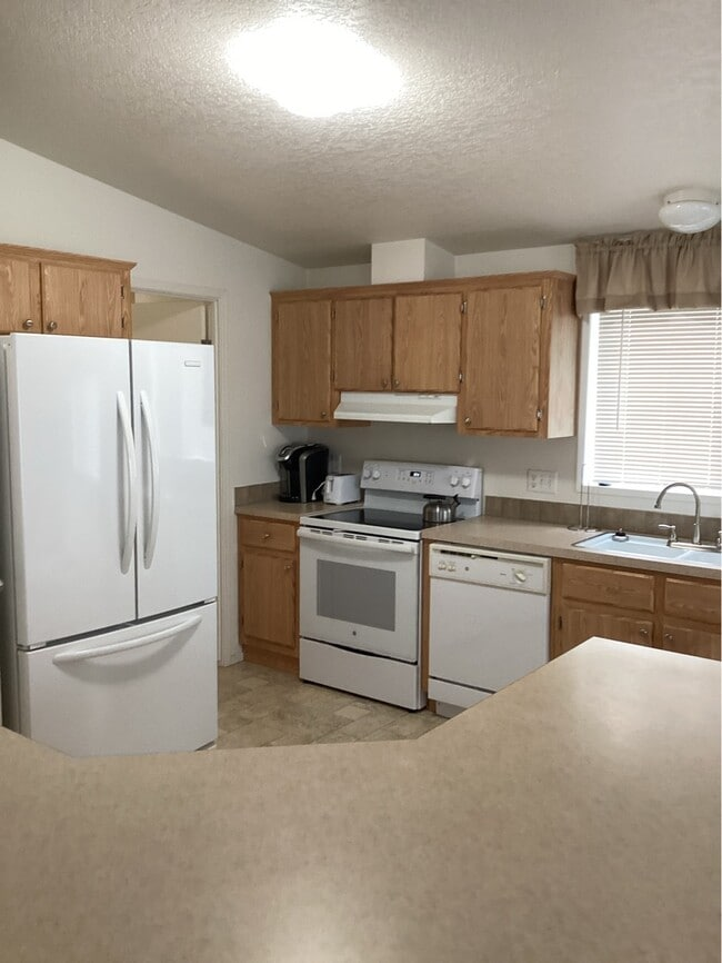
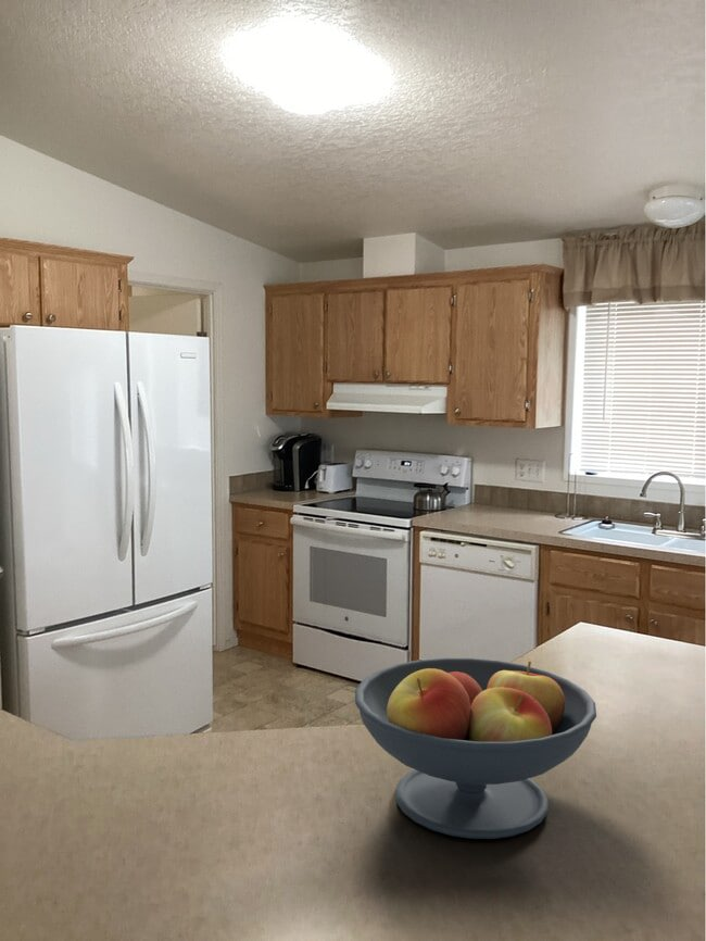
+ fruit bowl [354,657,597,840]
